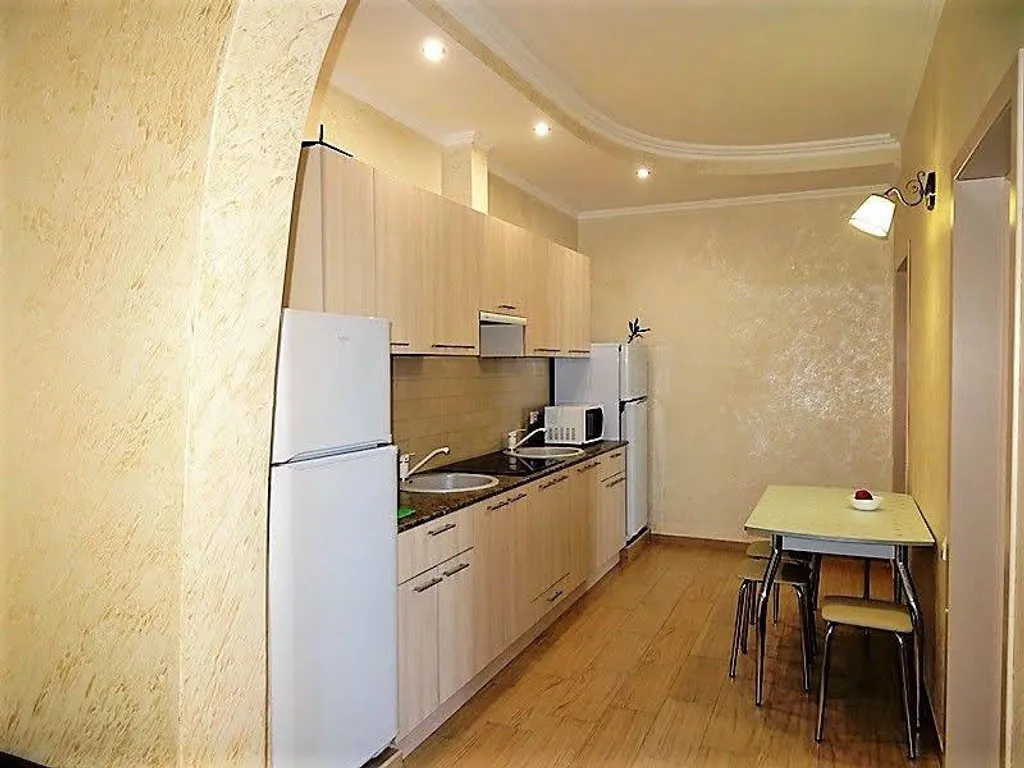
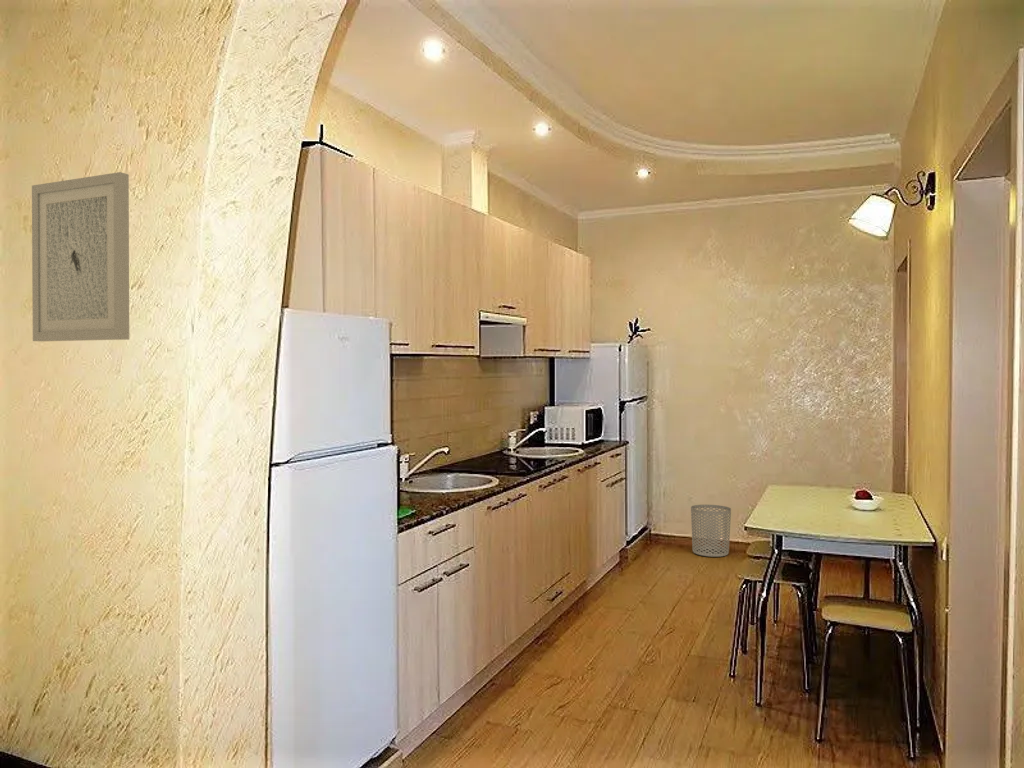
+ wall art [31,171,130,342]
+ waste bin [690,504,732,558]
